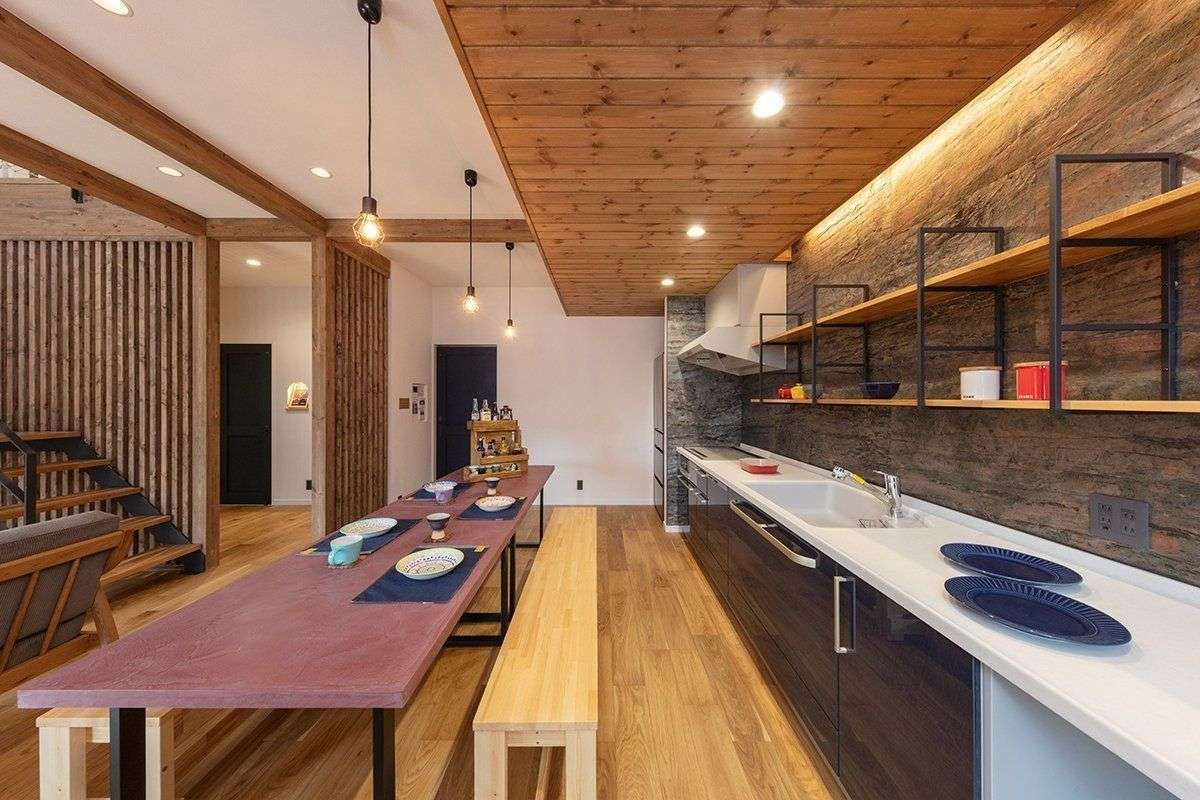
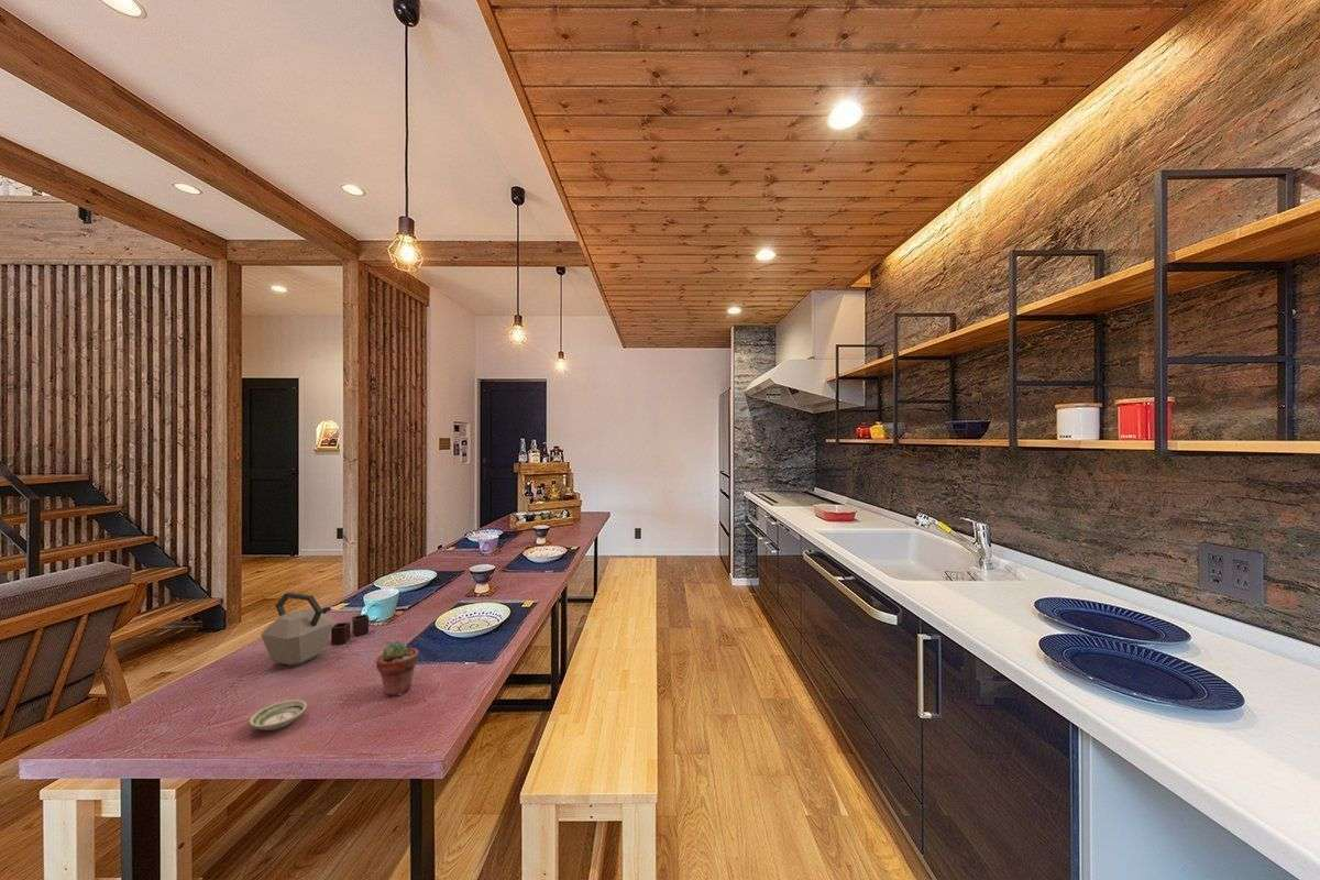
+ saucer [248,698,308,732]
+ kettle [260,592,370,667]
+ potted succulent [375,639,419,697]
